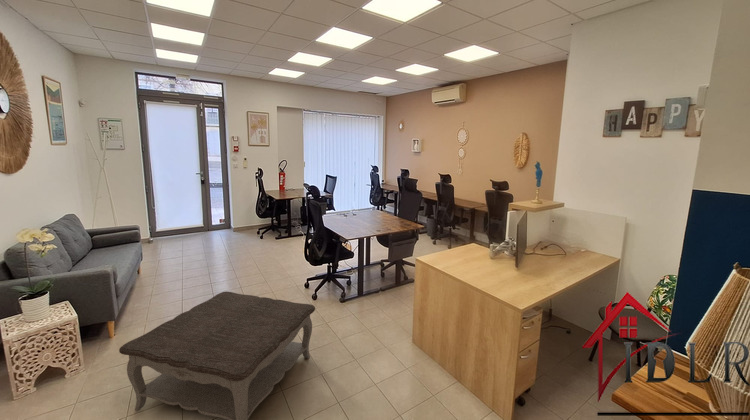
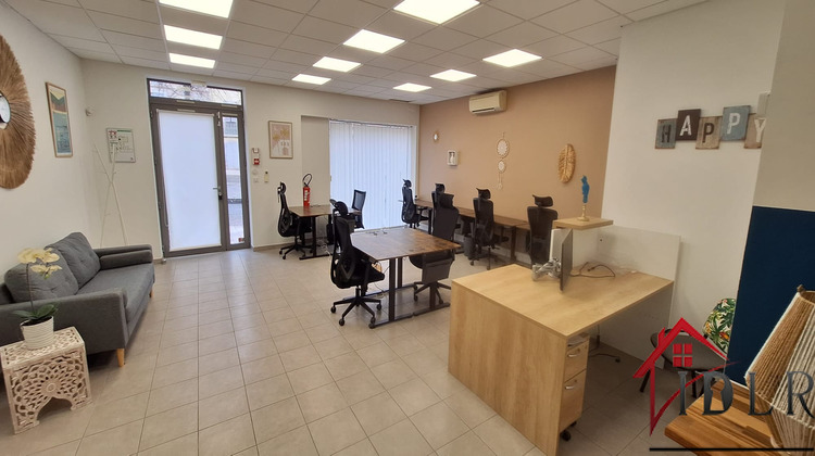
- coffee table [118,291,316,420]
